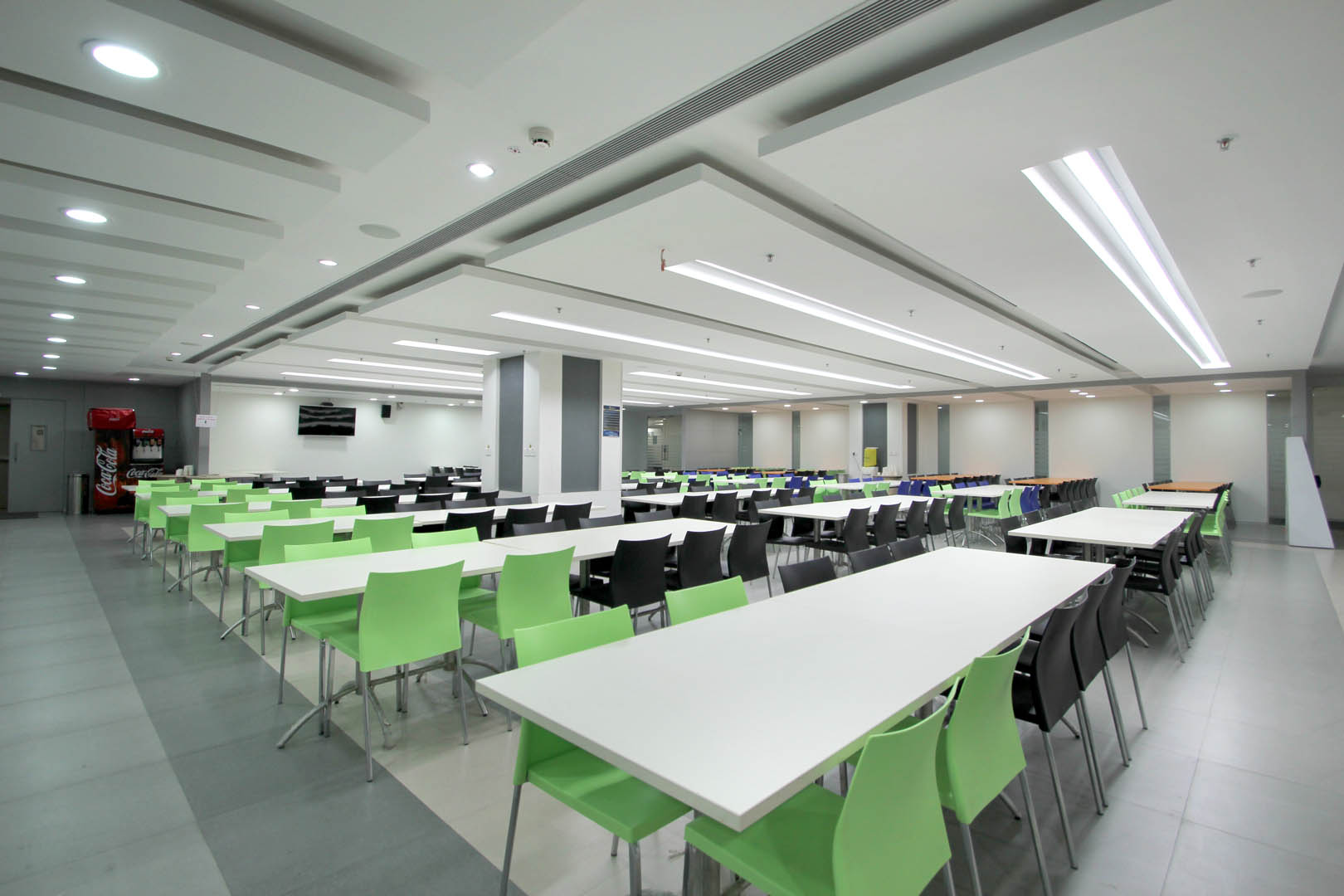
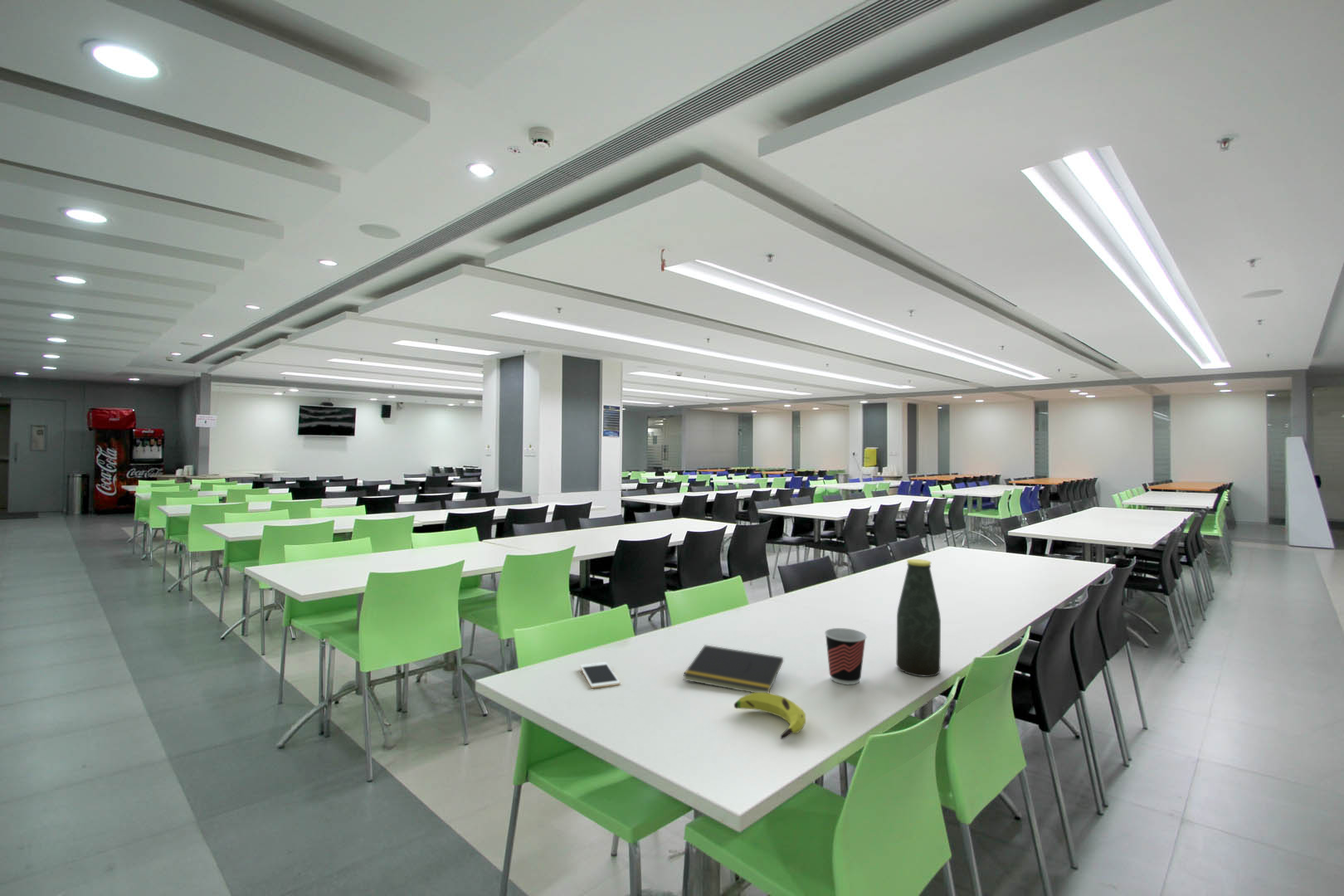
+ banana [733,693,806,740]
+ bottle [895,558,942,678]
+ cup [824,627,868,685]
+ cell phone [579,661,621,689]
+ notepad [682,644,784,694]
